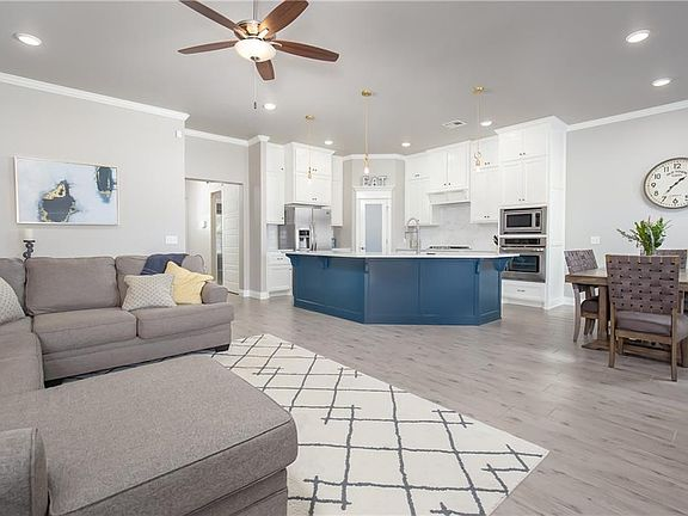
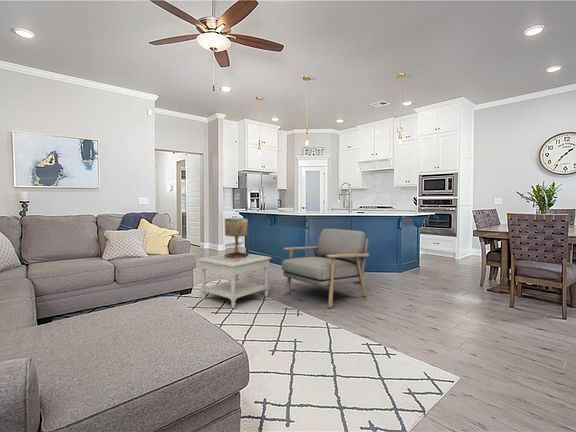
+ armchair [281,228,370,309]
+ side table [197,253,272,309]
+ table lamp [223,217,249,258]
